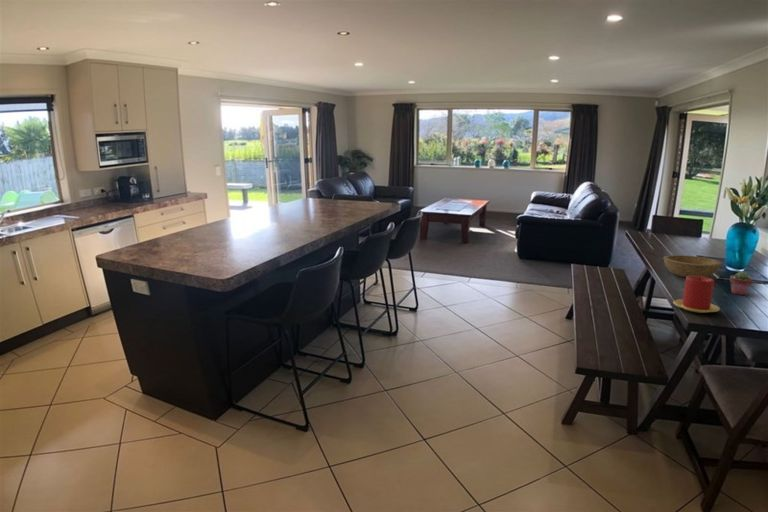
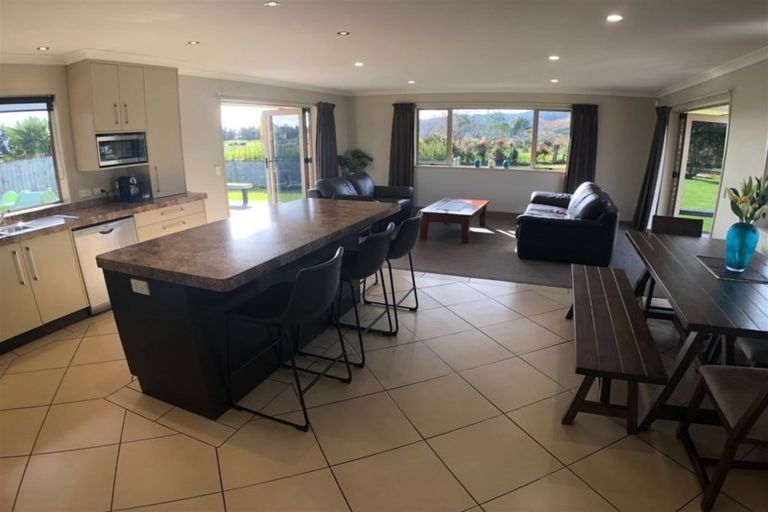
- bowl [662,254,723,278]
- candle [672,276,721,314]
- potted succulent [729,270,753,296]
